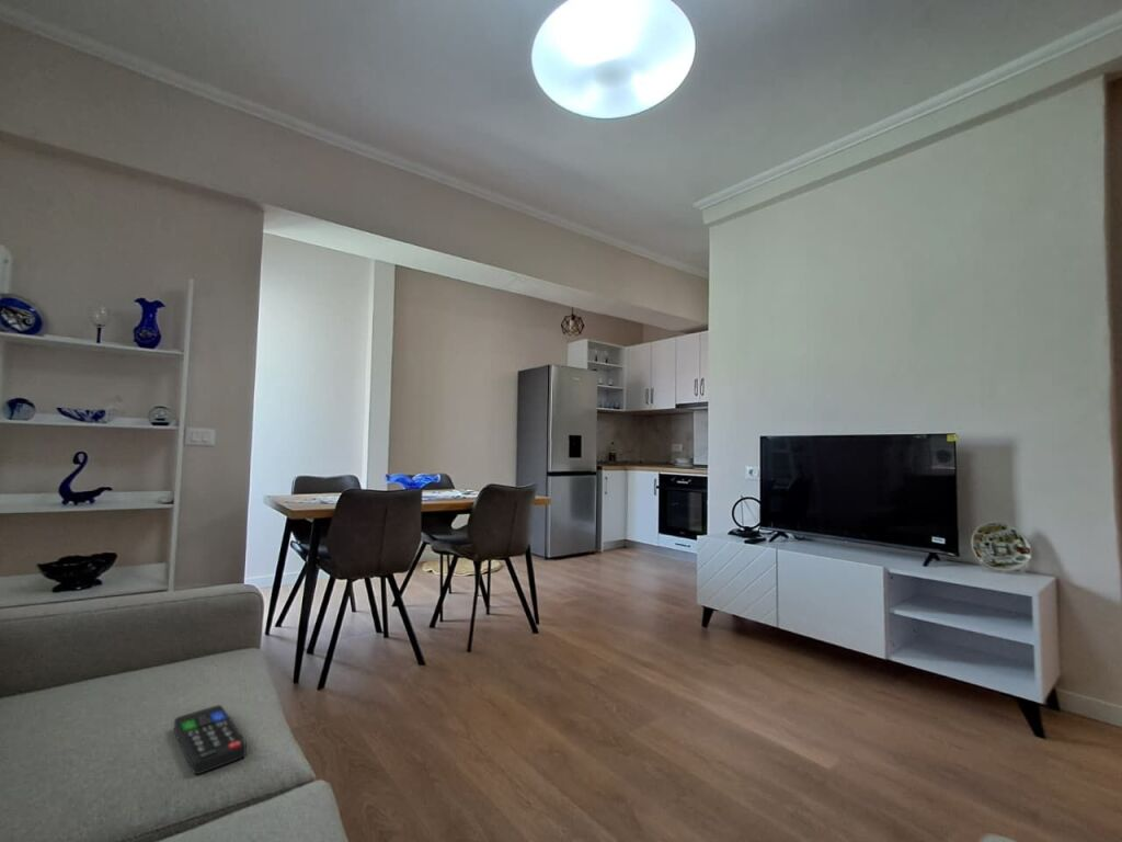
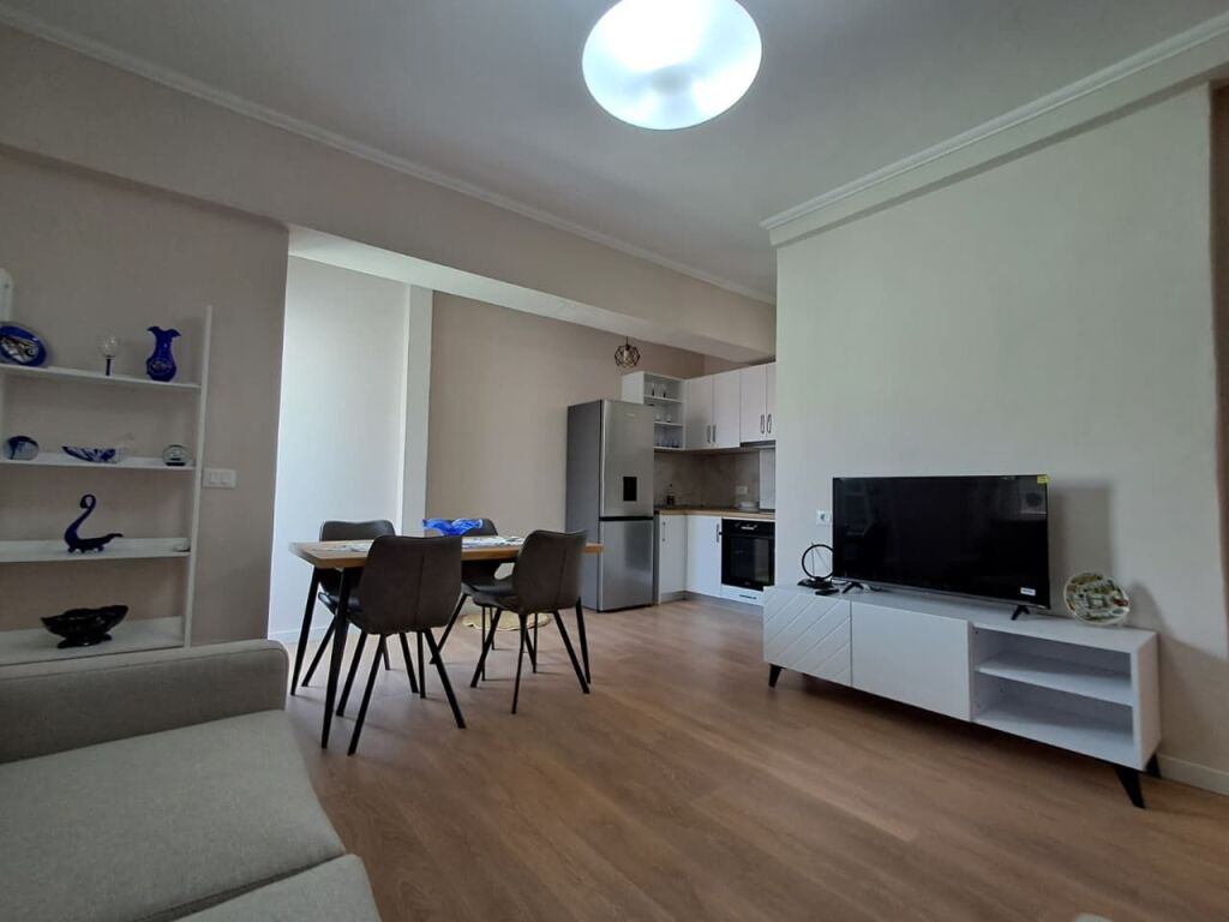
- remote control [173,704,248,775]
